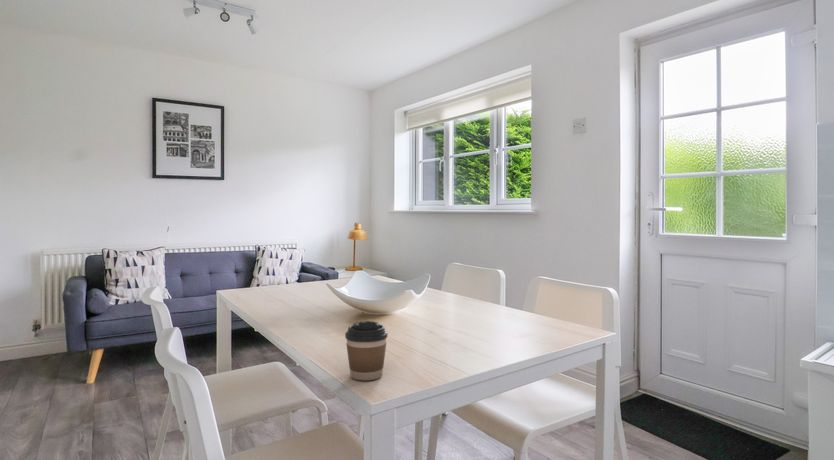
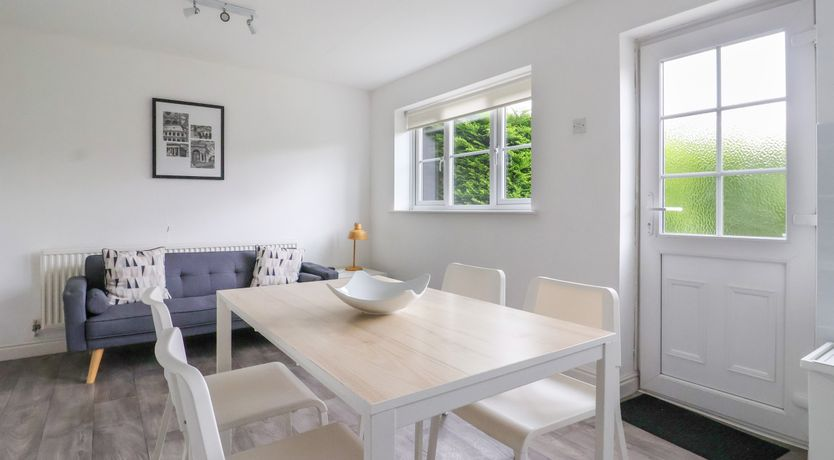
- coffee cup [344,320,389,381]
